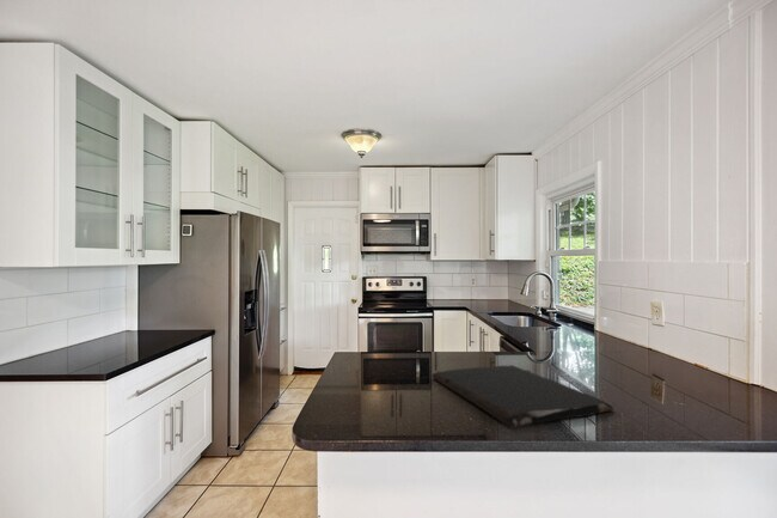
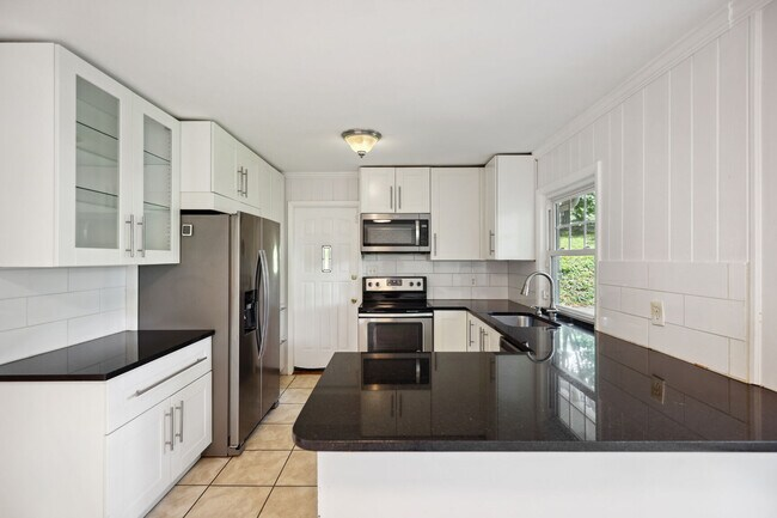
- cutting board [430,364,616,429]
